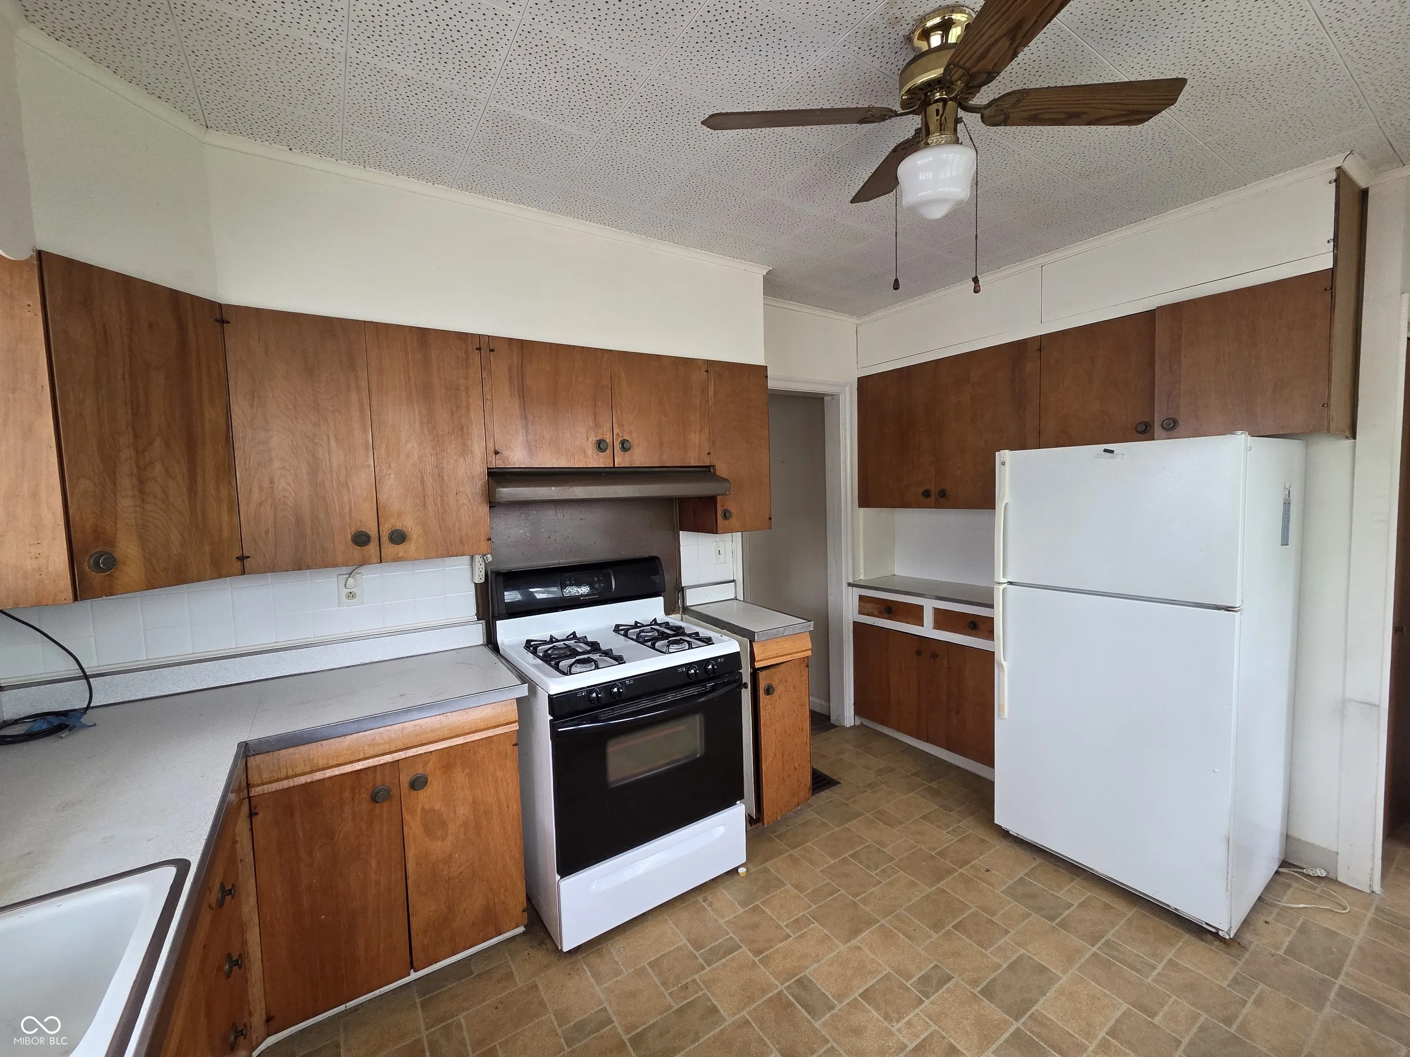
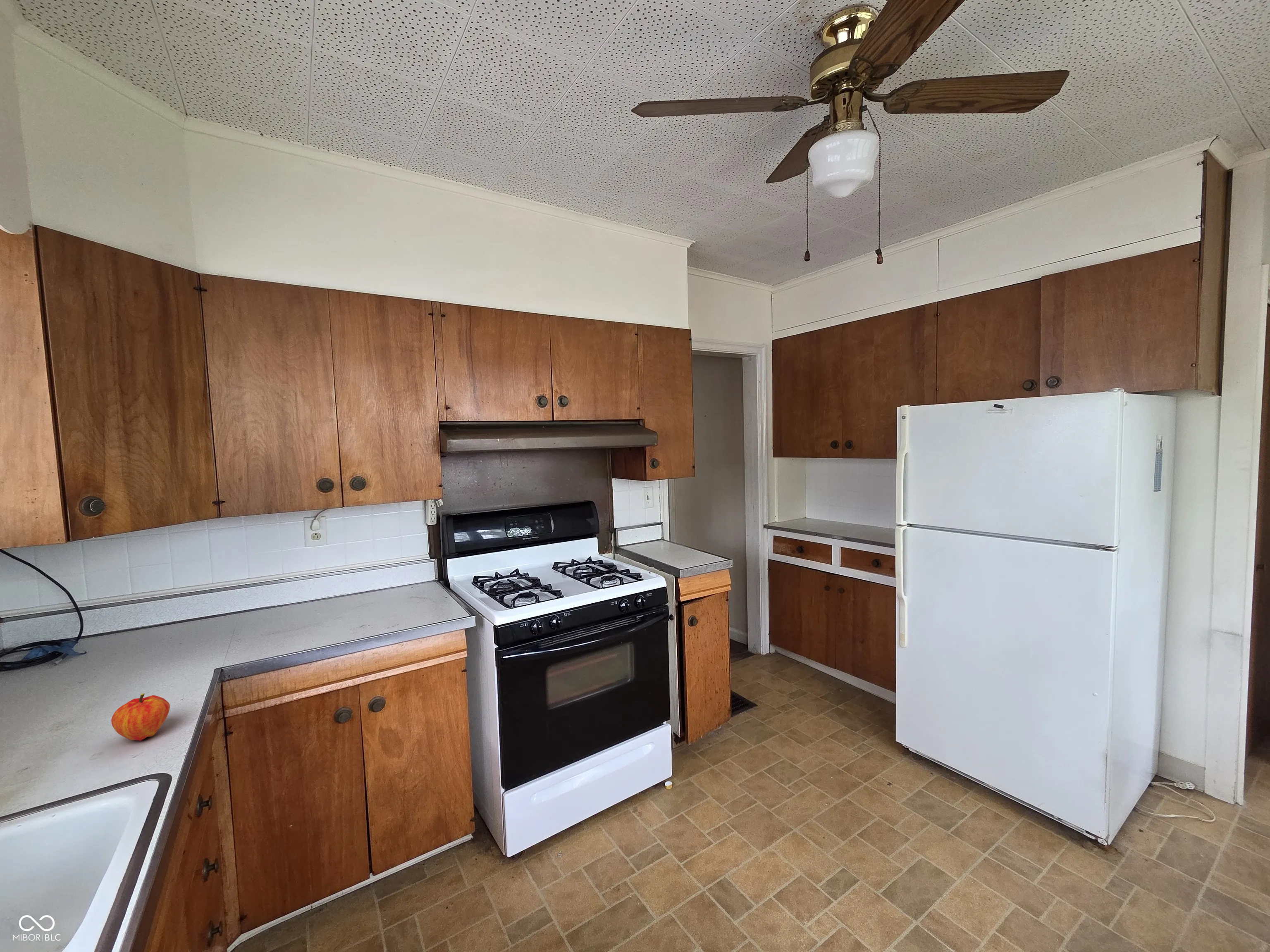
+ fruit [111,693,170,741]
